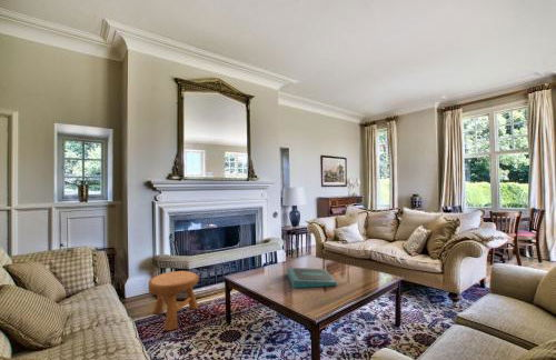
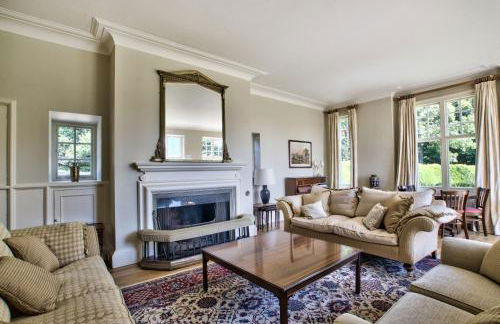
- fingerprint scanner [286,267,339,289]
- stool [147,270,200,331]
